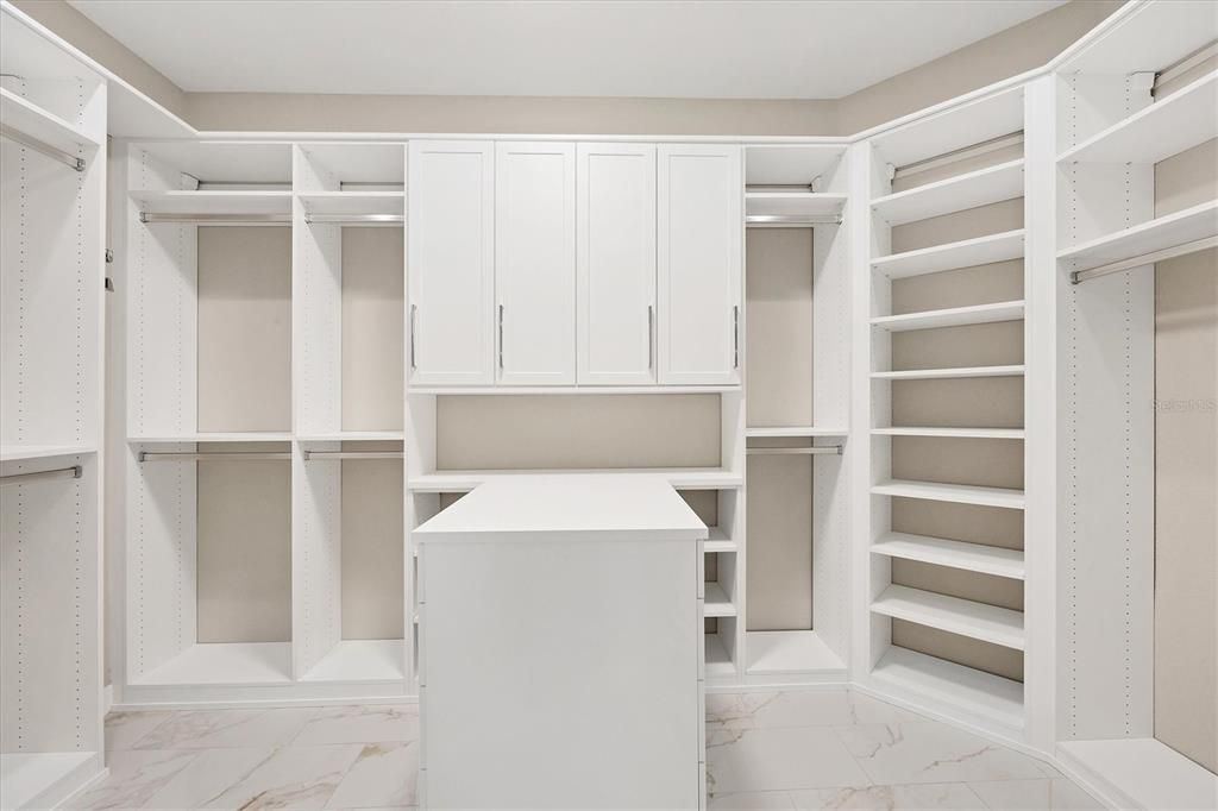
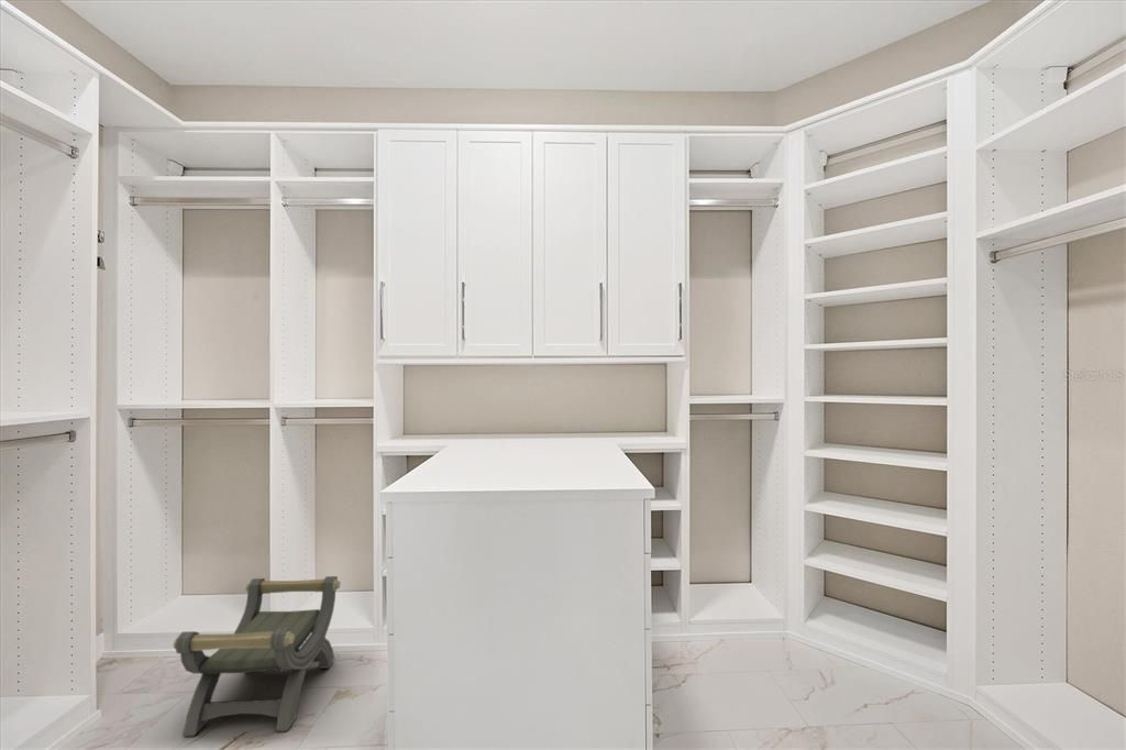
+ stool [172,575,342,738]
